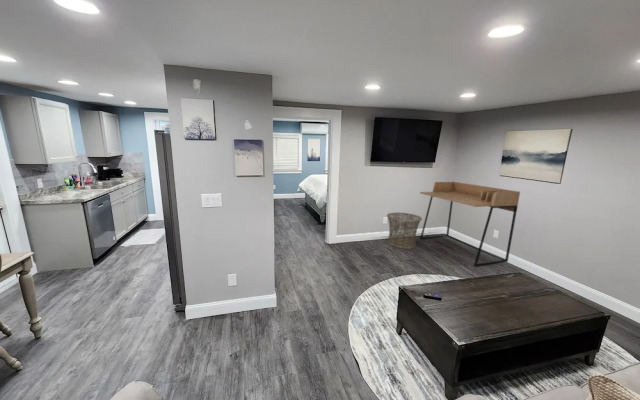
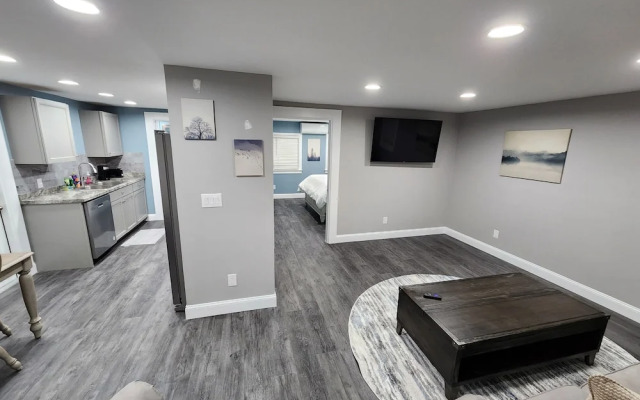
- basket [386,212,423,250]
- desk [419,181,521,267]
